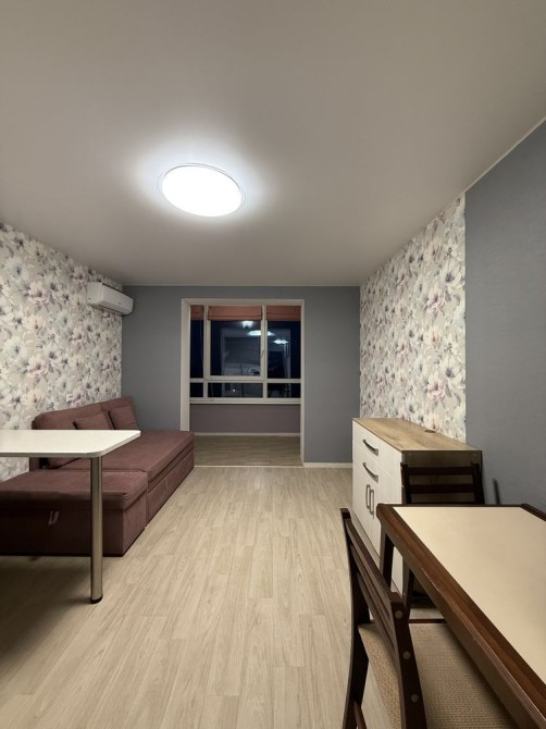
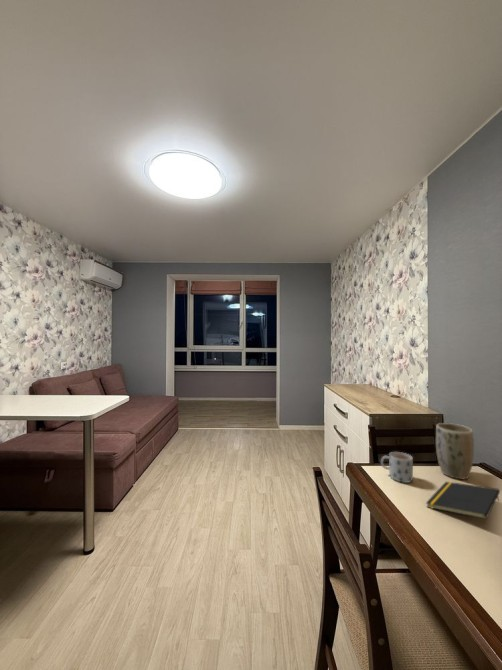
+ notepad [425,481,501,520]
+ plant pot [435,422,475,480]
+ mug [380,451,414,484]
